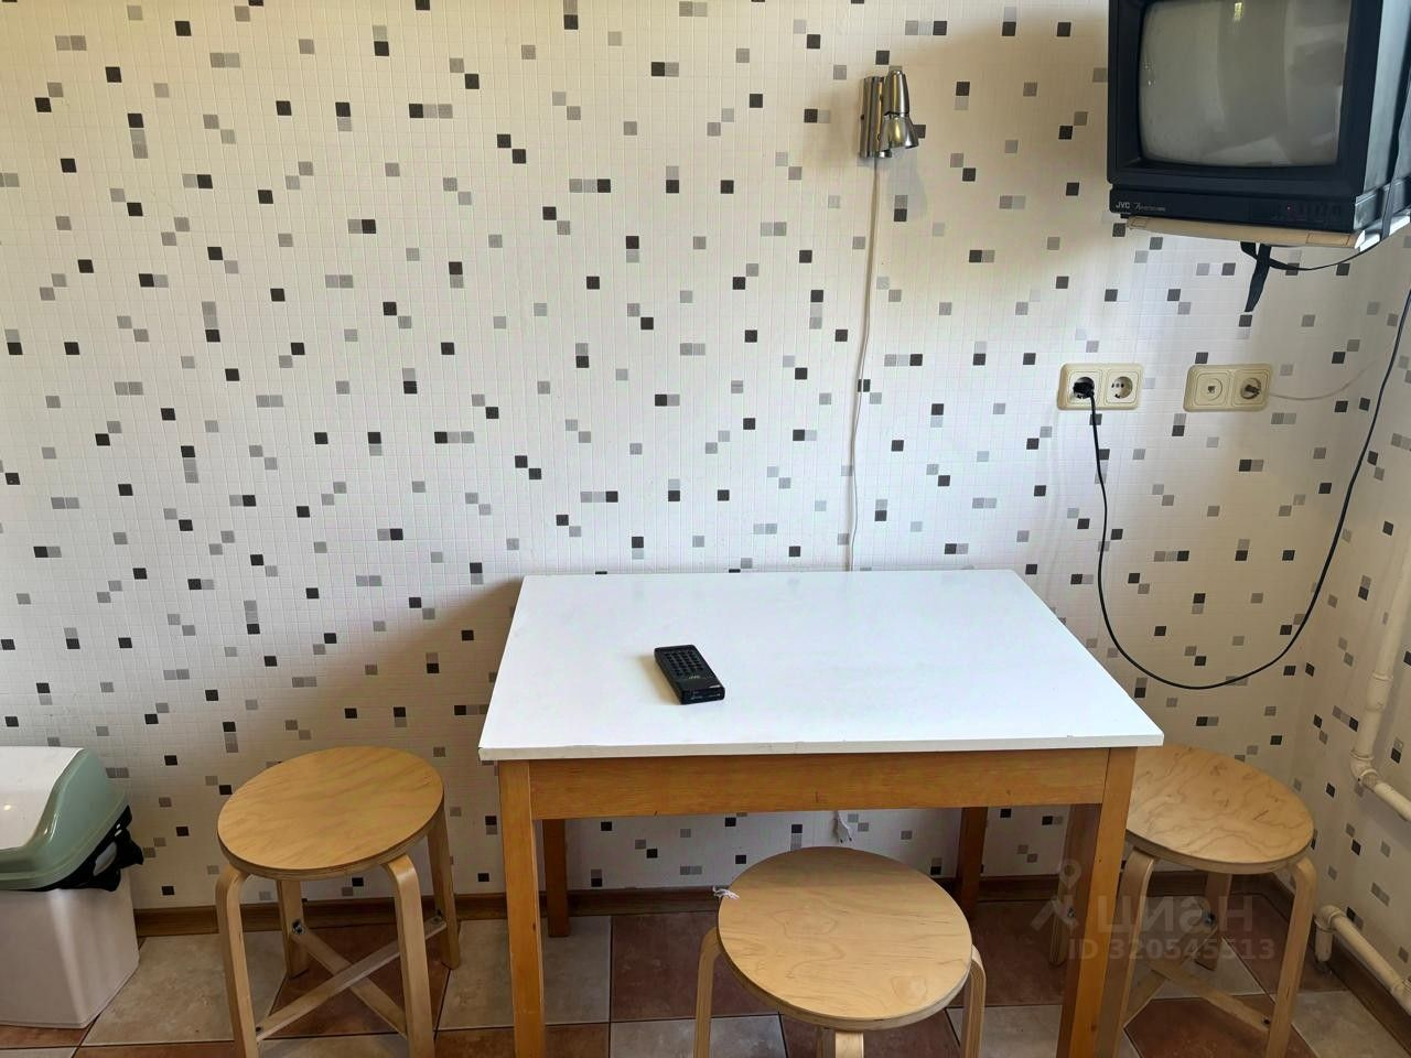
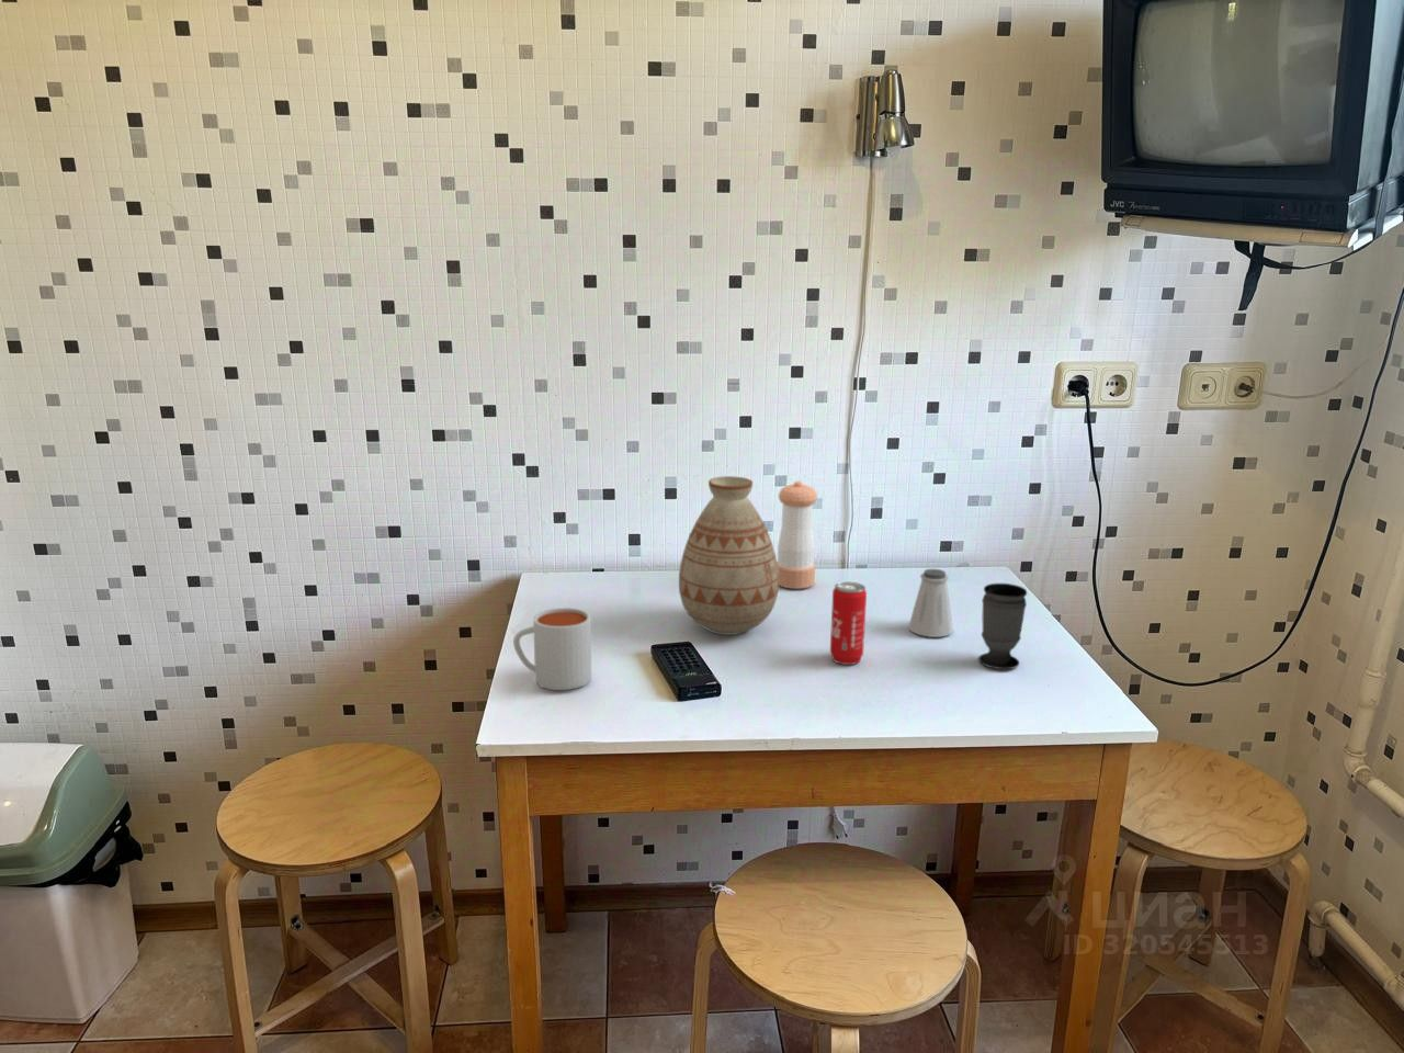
+ cup [977,583,1028,670]
+ vase [678,475,779,636]
+ mug [512,606,593,691]
+ pepper shaker [776,480,818,591]
+ beverage can [829,582,868,666]
+ saltshaker [908,569,954,637]
